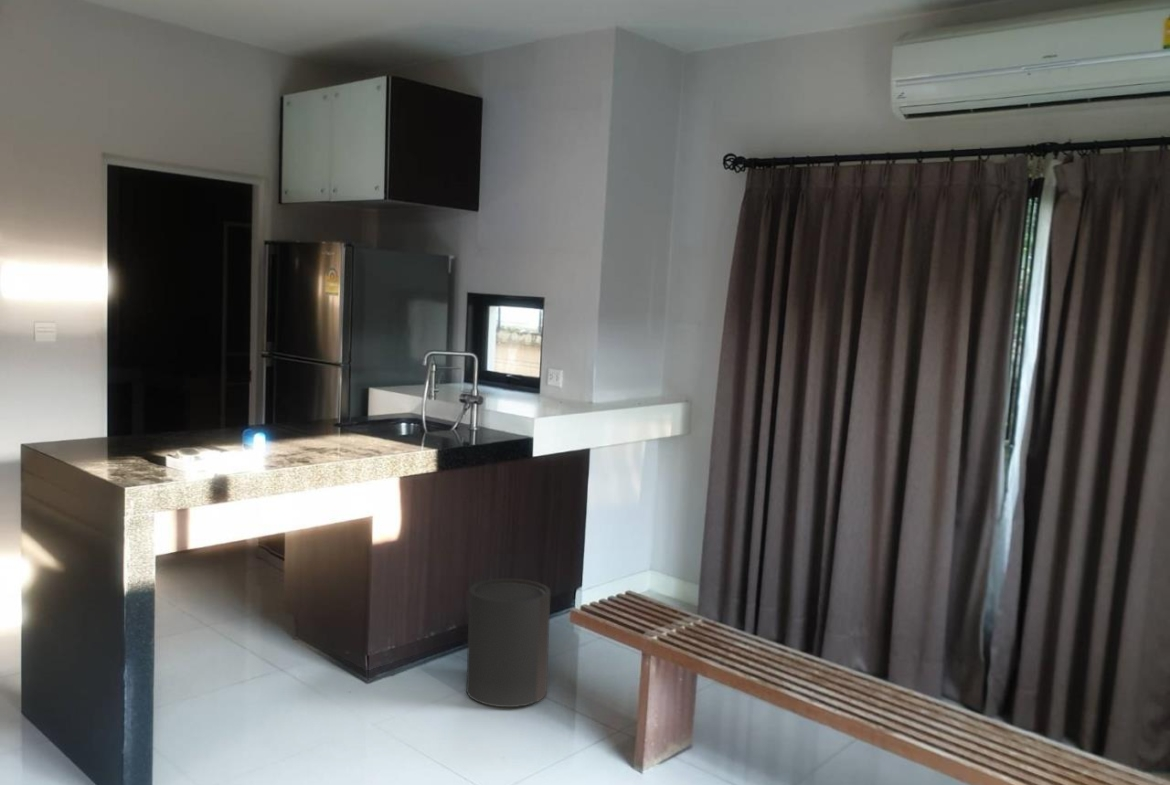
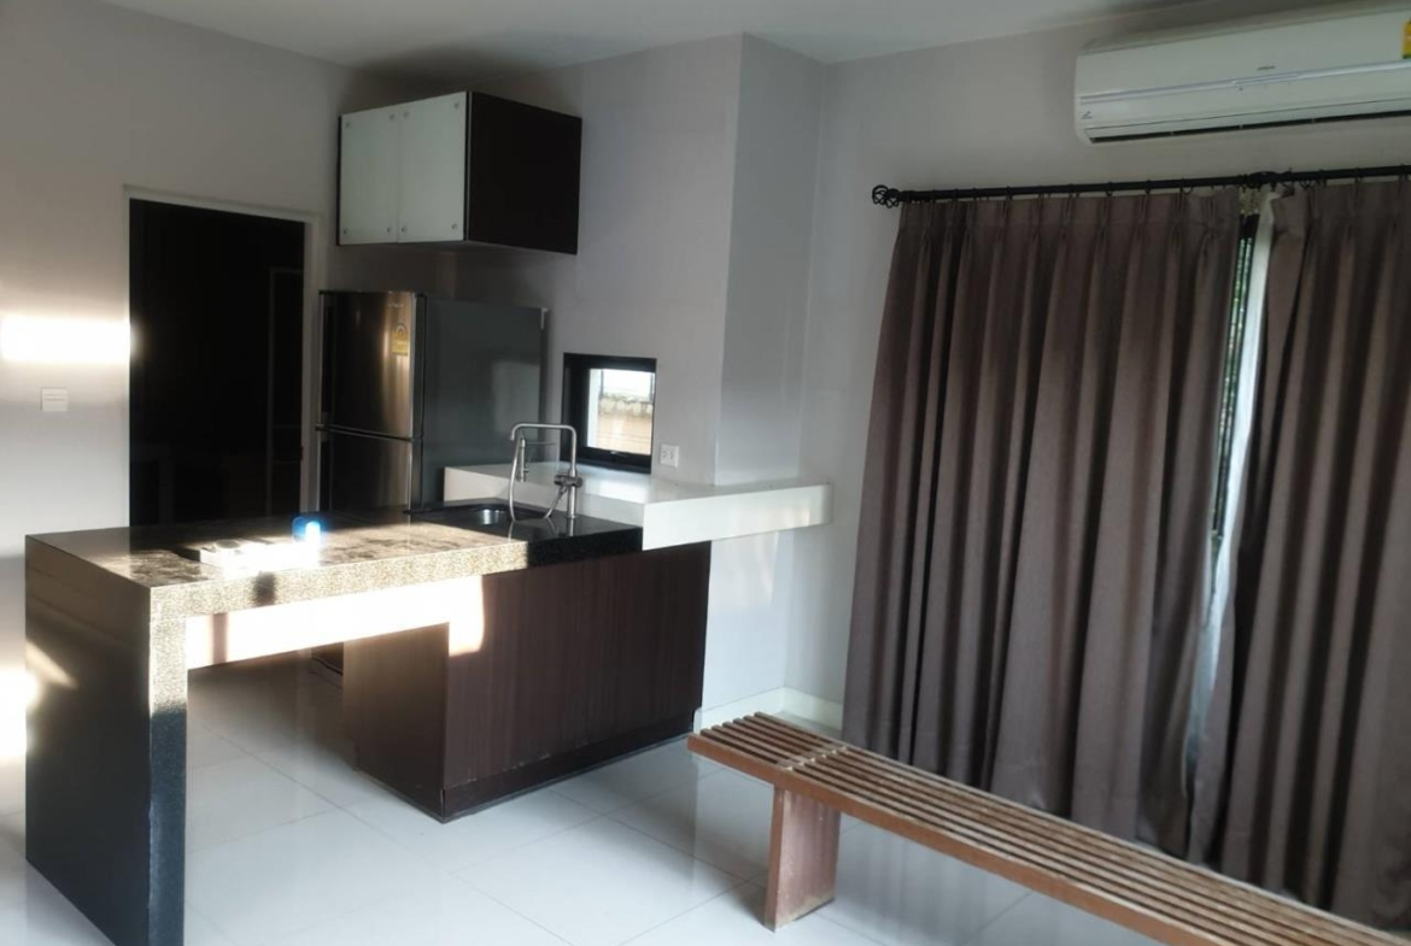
- trash can [465,578,552,708]
